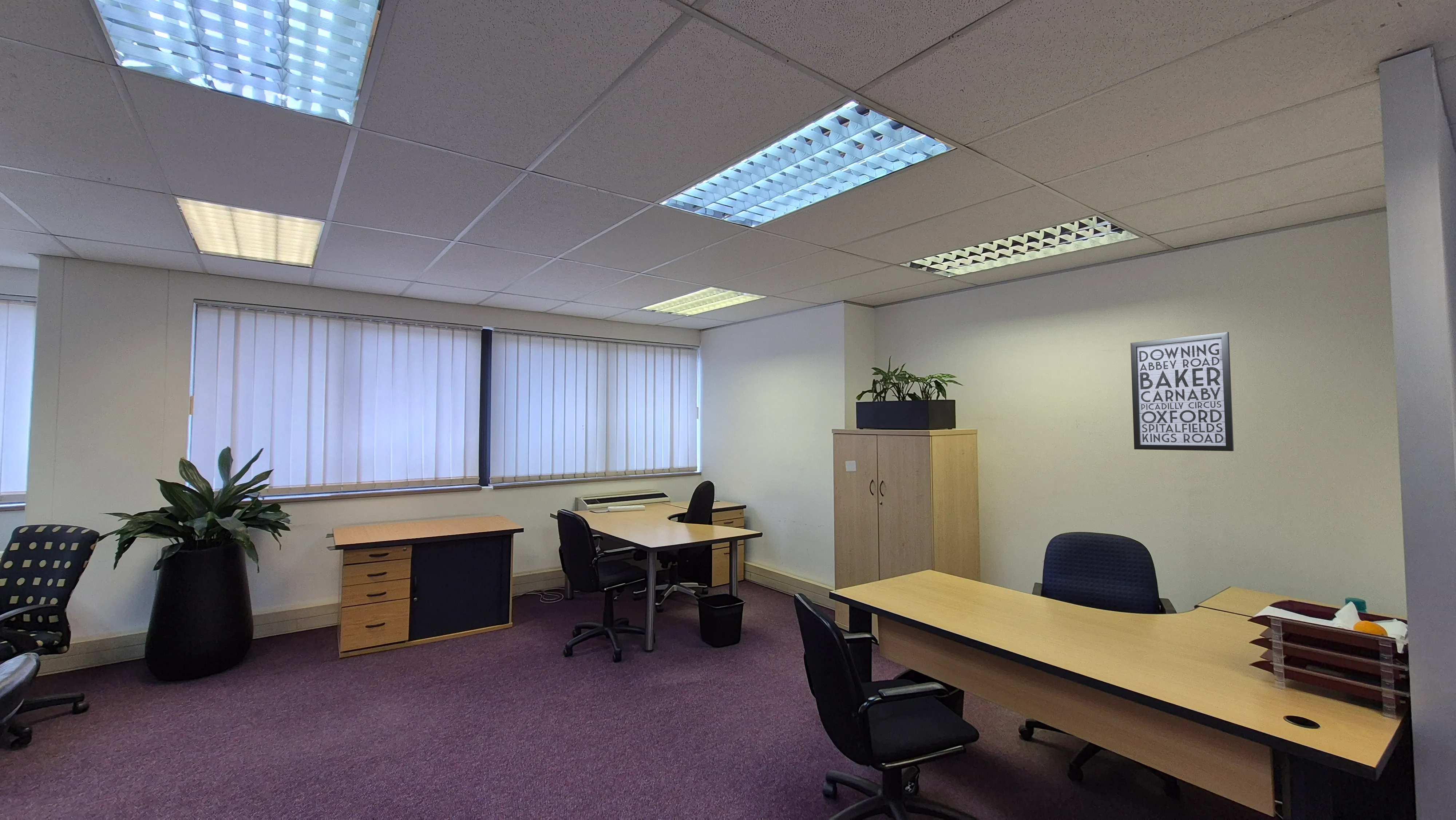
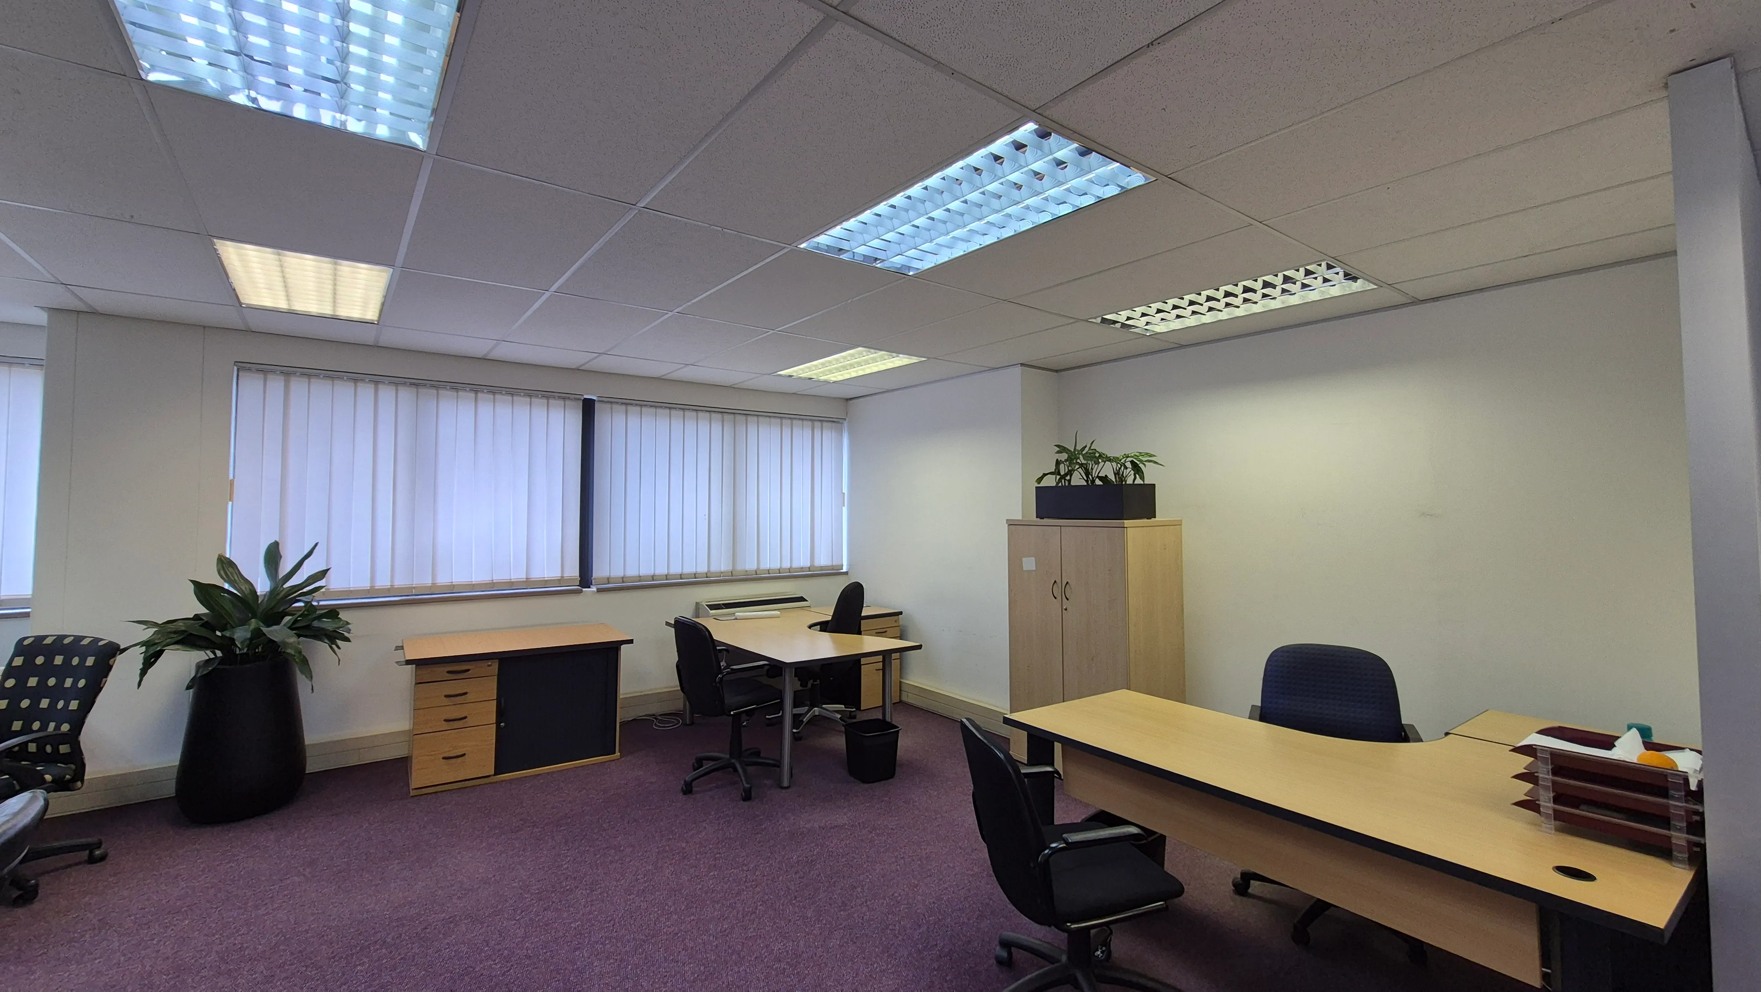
- wall art [1130,331,1234,452]
